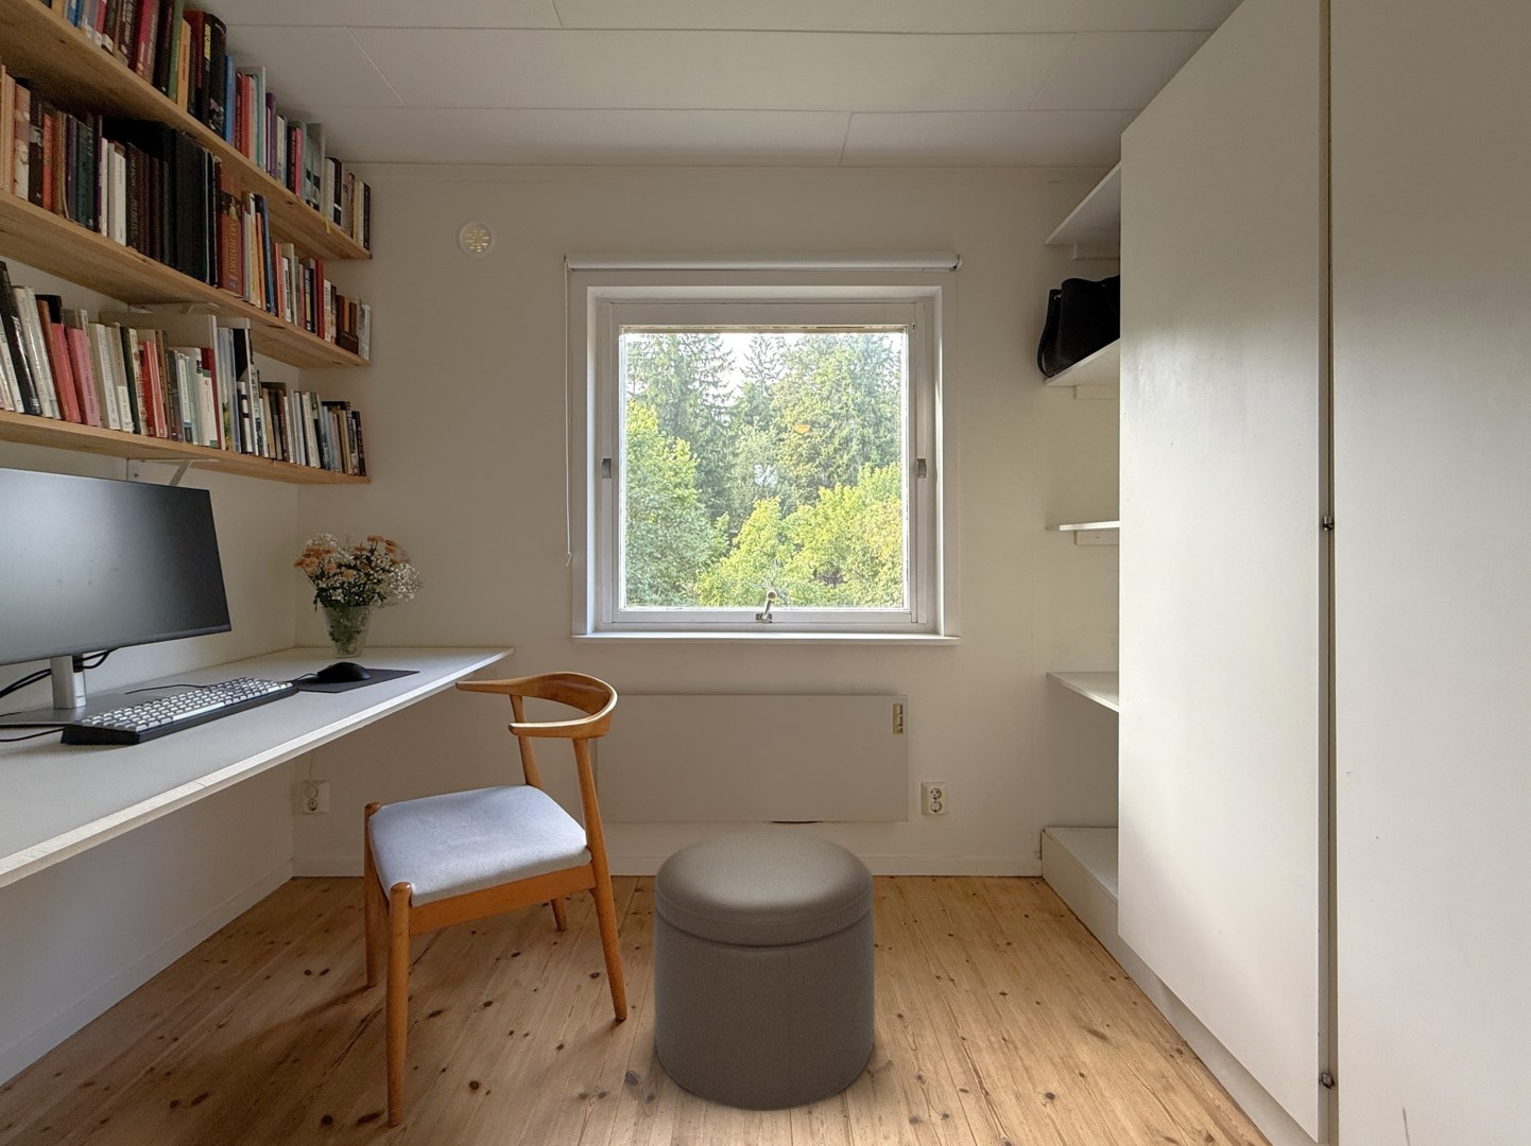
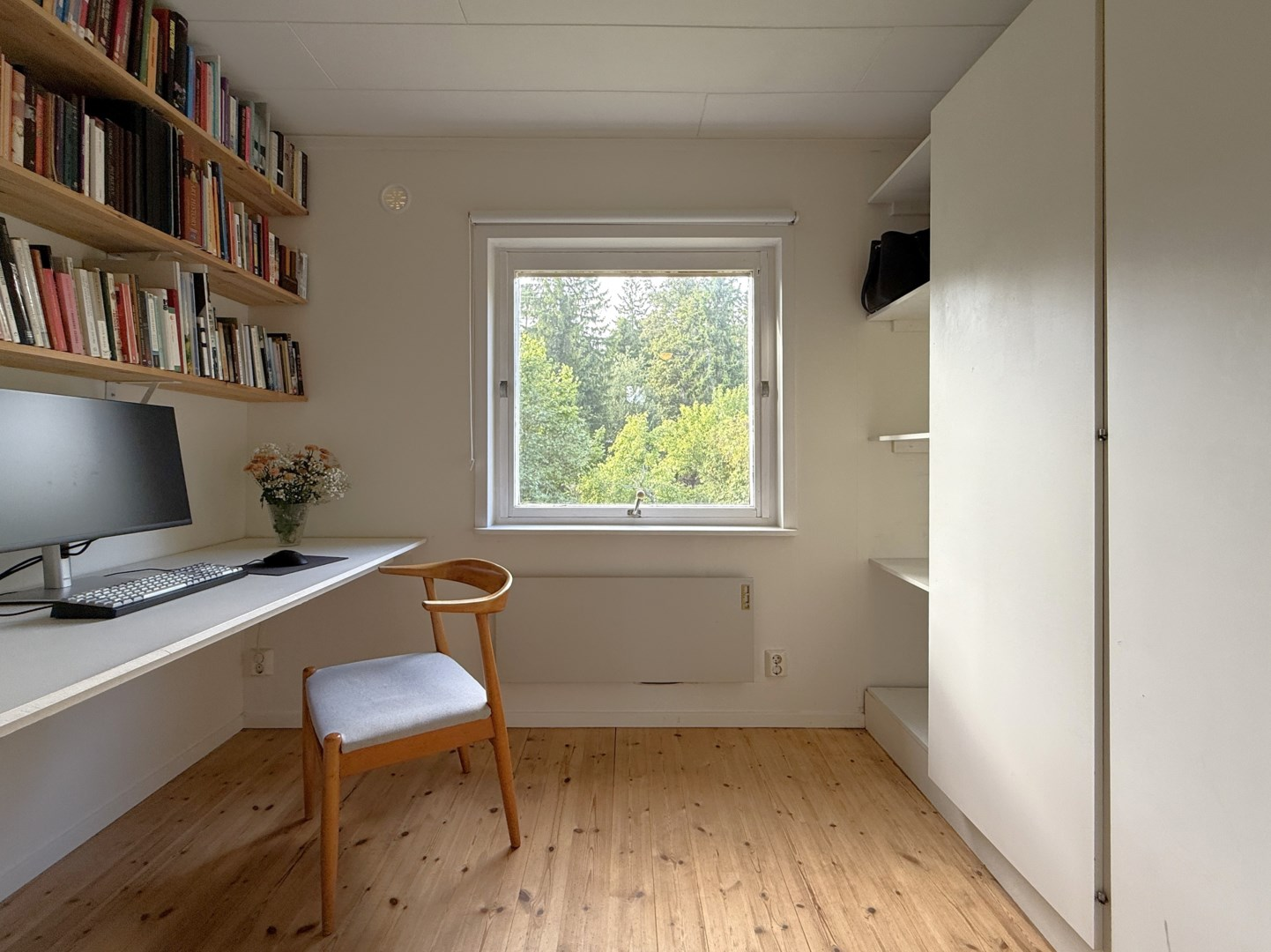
- ottoman [652,831,876,1112]
